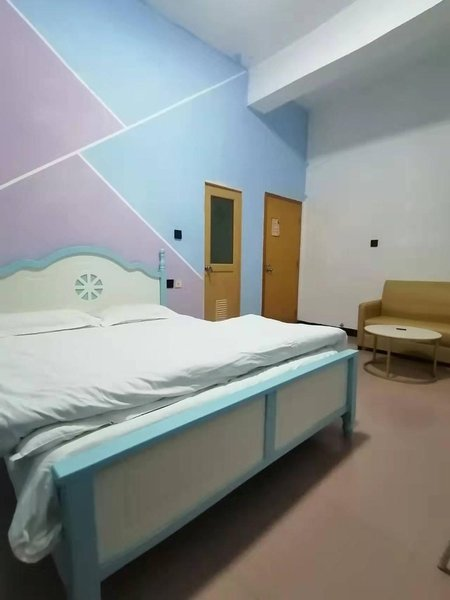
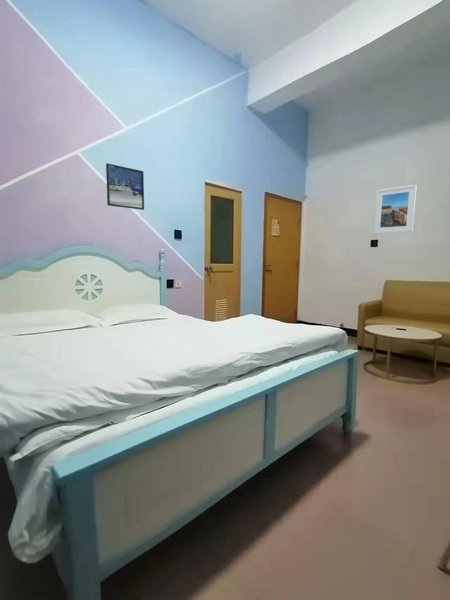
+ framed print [105,162,145,211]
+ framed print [373,184,418,234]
